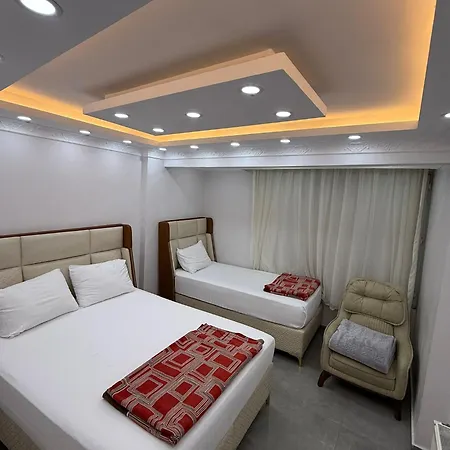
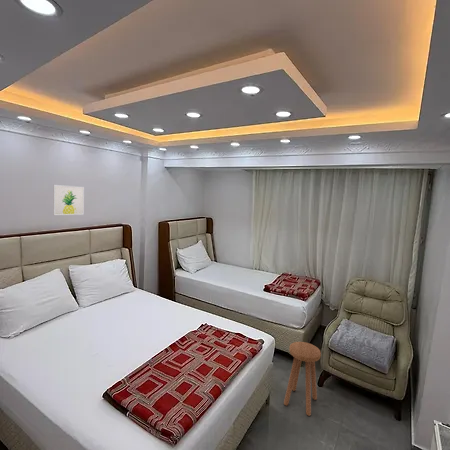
+ stool [283,341,322,417]
+ wall art [52,184,85,216]
